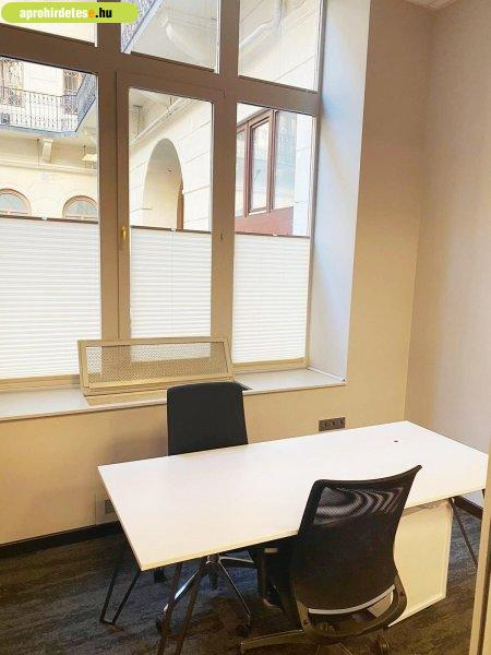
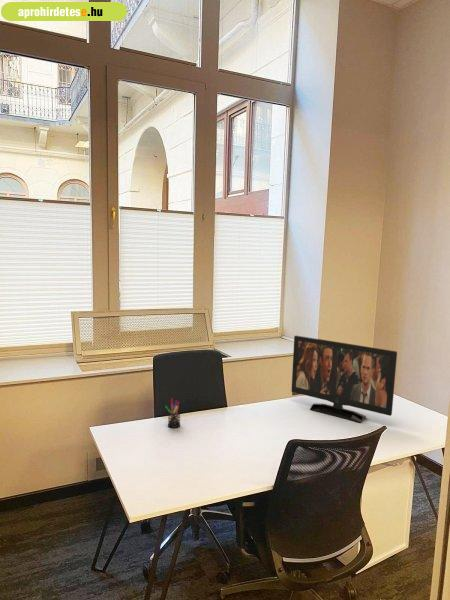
+ pen holder [164,398,182,429]
+ flat panel tv [290,334,398,424]
